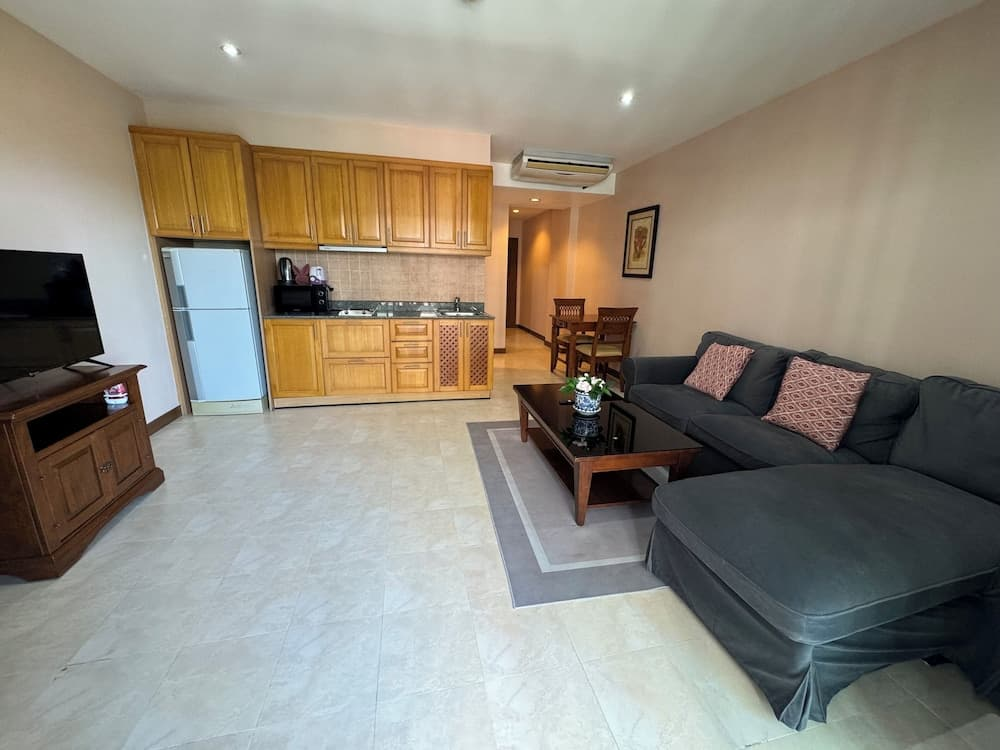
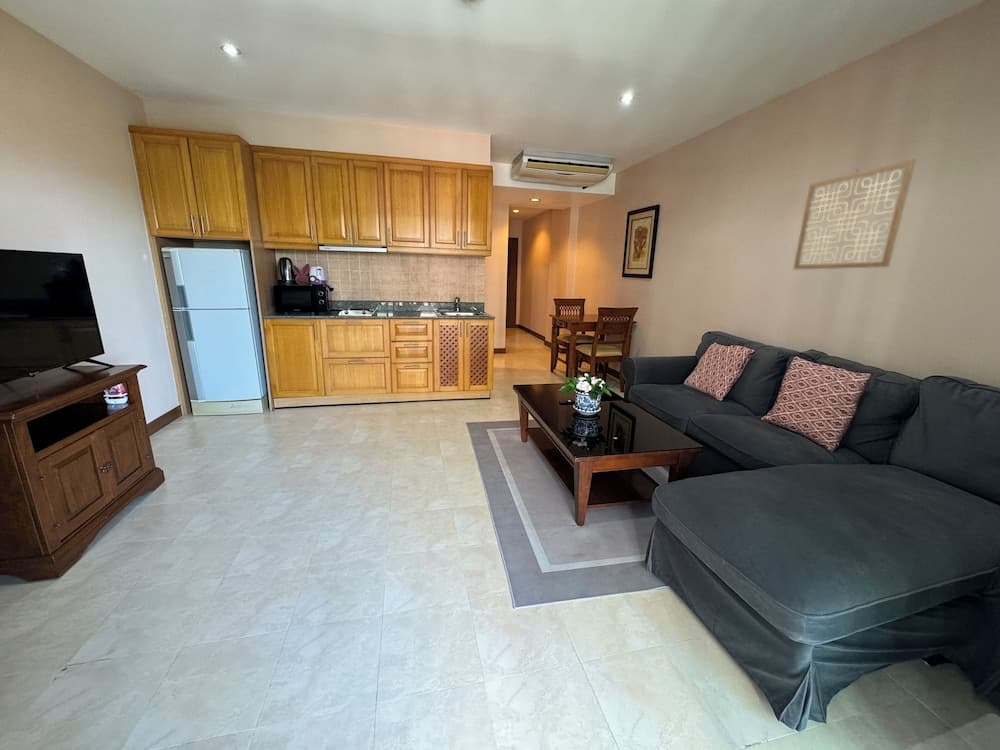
+ wall art [792,158,917,271]
